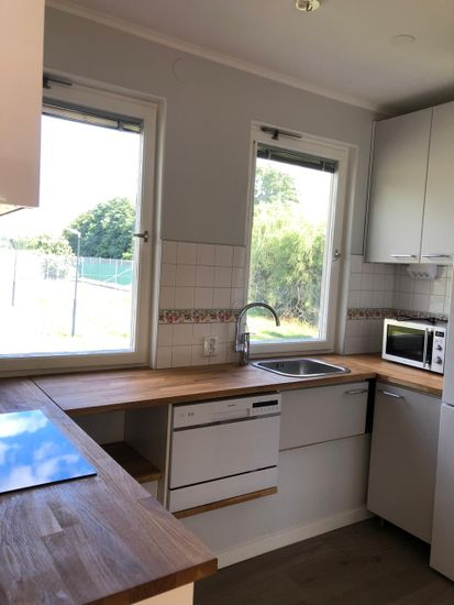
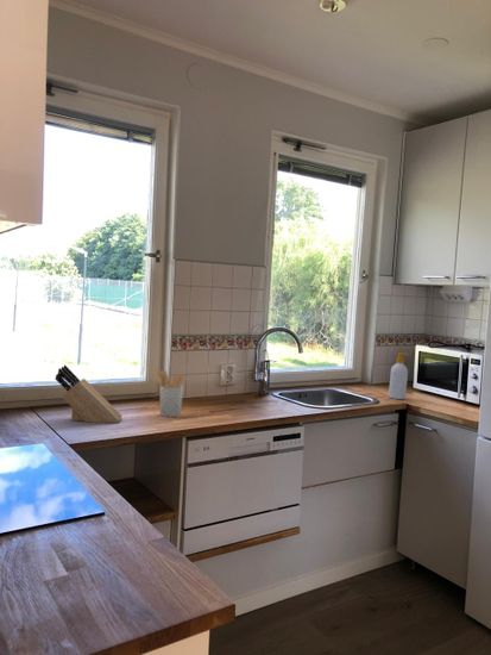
+ utensil holder [150,369,184,418]
+ knife block [55,364,122,424]
+ soap bottle [388,351,411,400]
